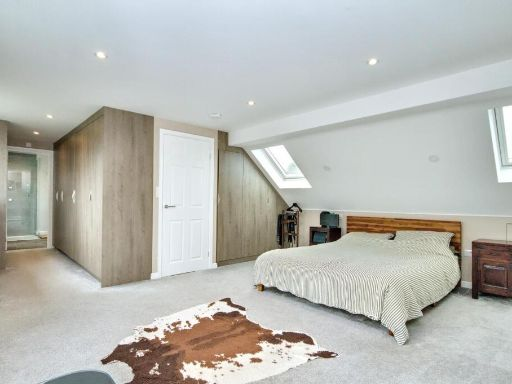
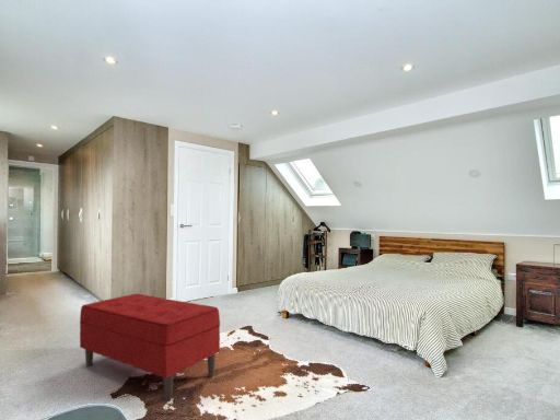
+ bench [79,293,221,401]
